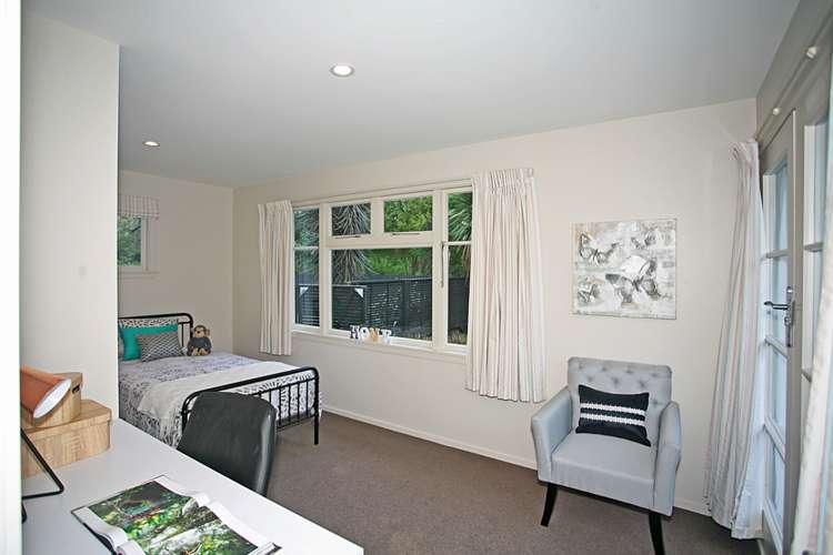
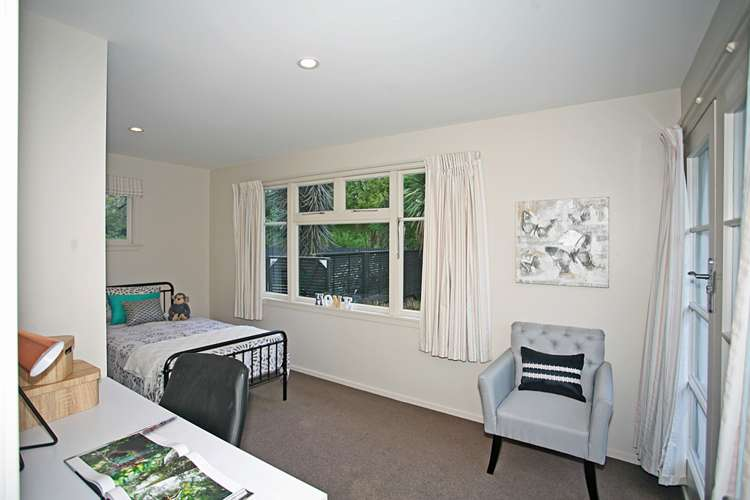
+ pen [141,415,178,434]
